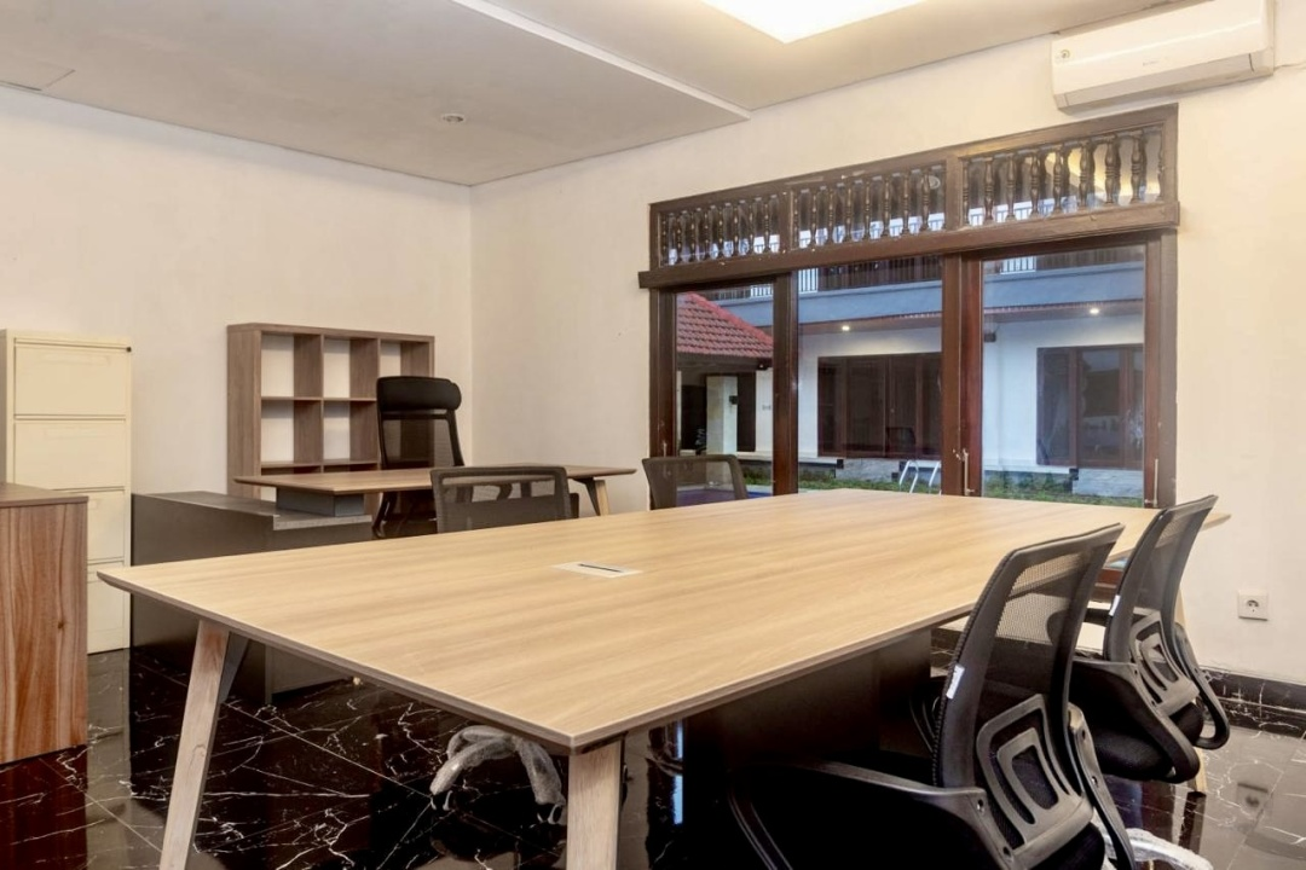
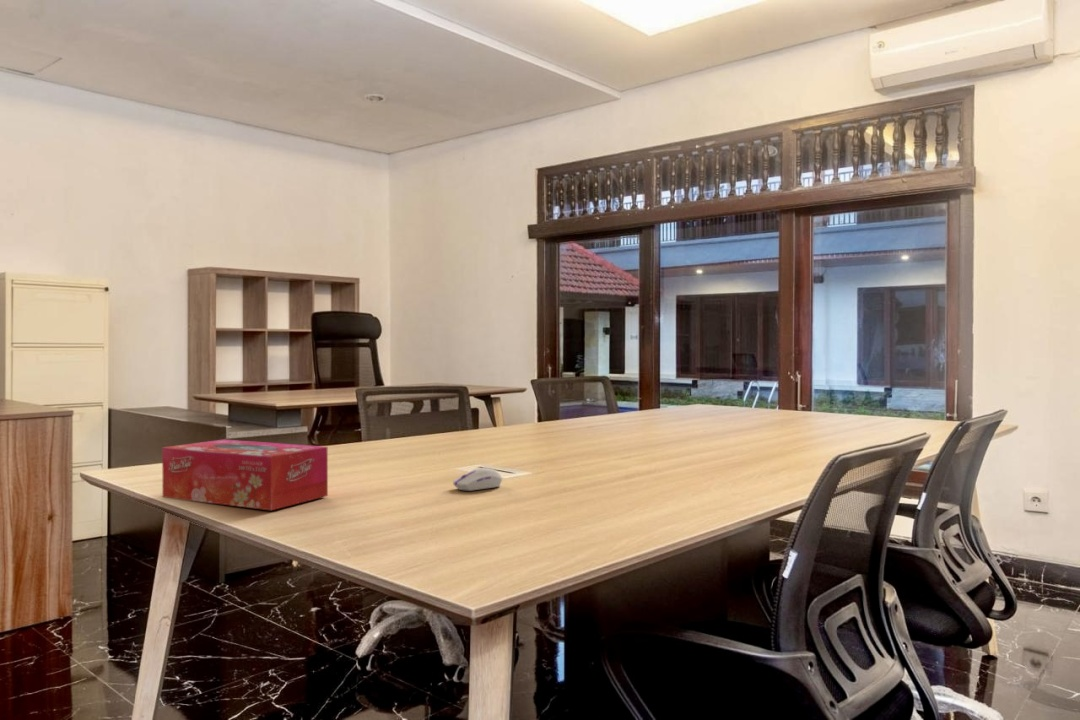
+ computer mouse [452,467,503,492]
+ tissue box [161,438,329,511]
